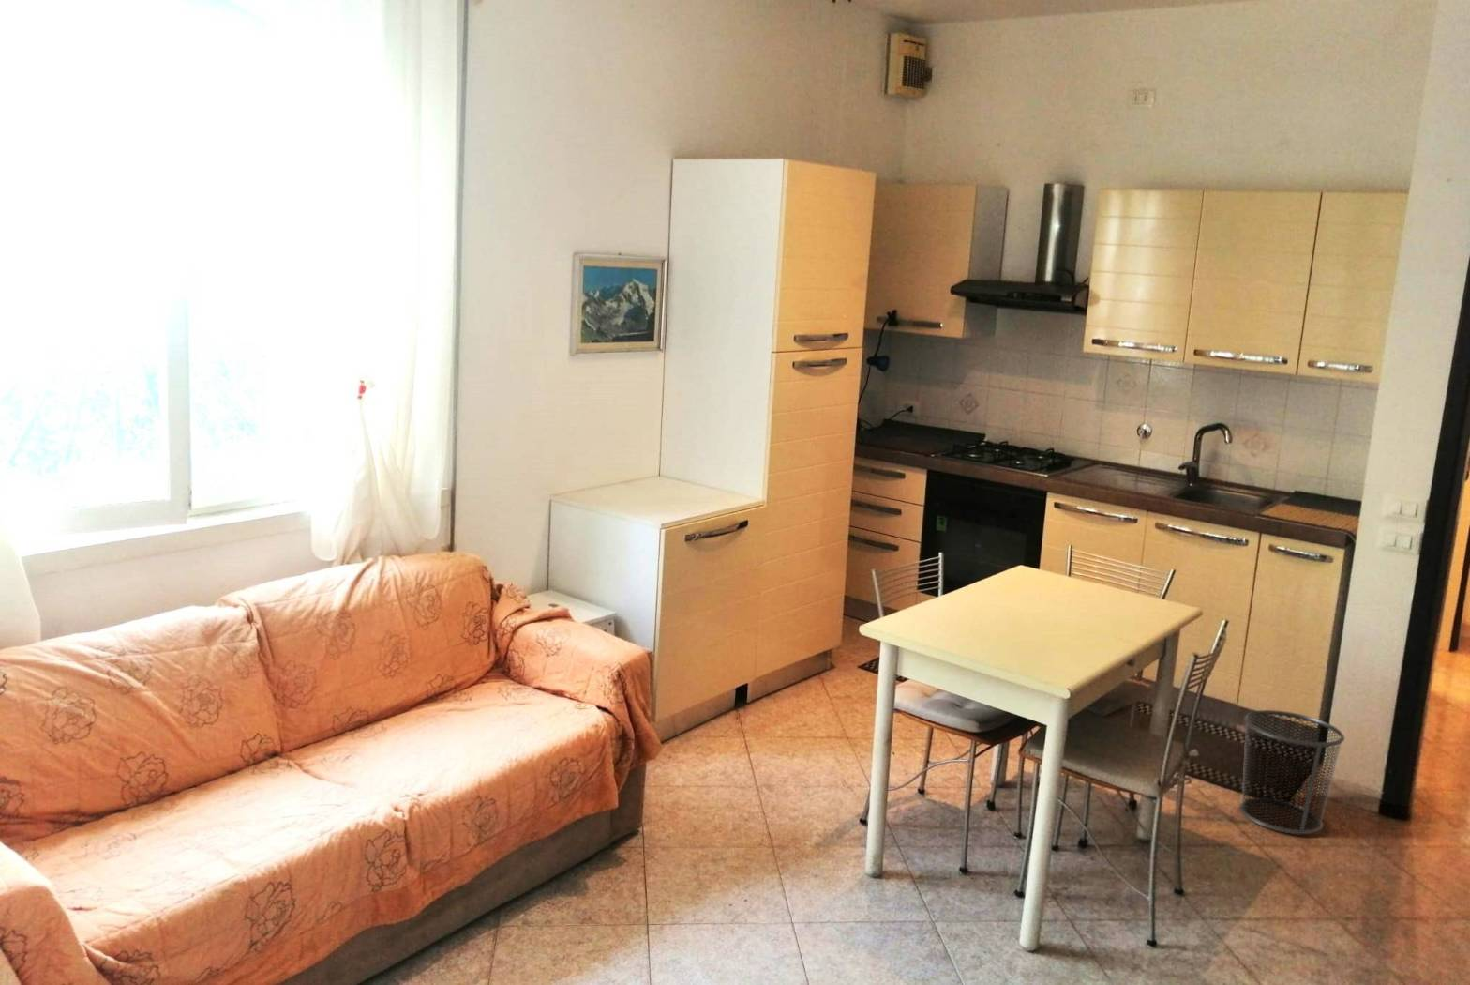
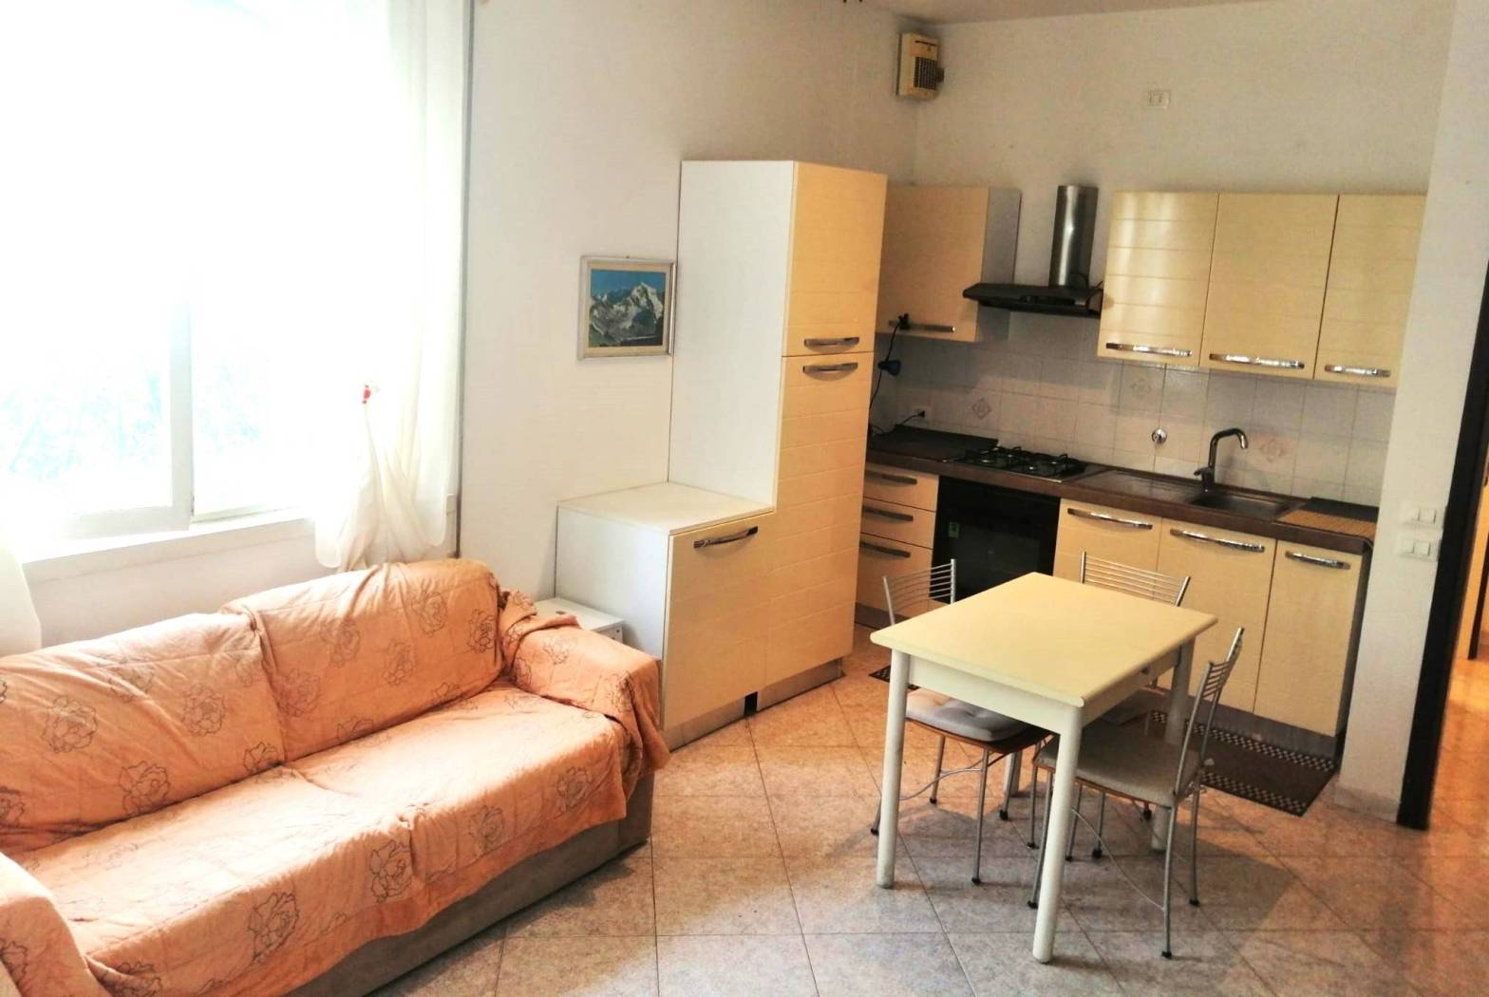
- waste bin [1238,709,1346,834]
